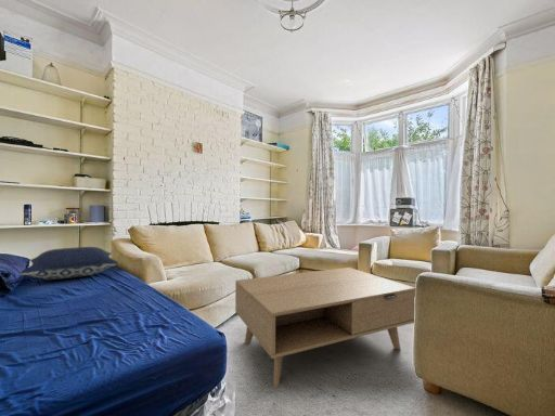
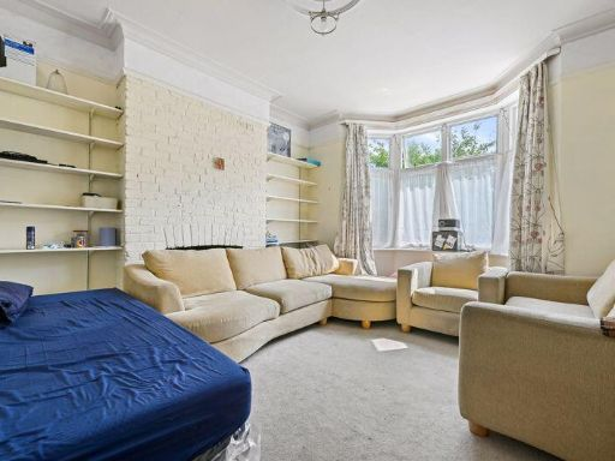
- pillow [18,246,119,281]
- coffee table [234,266,416,388]
